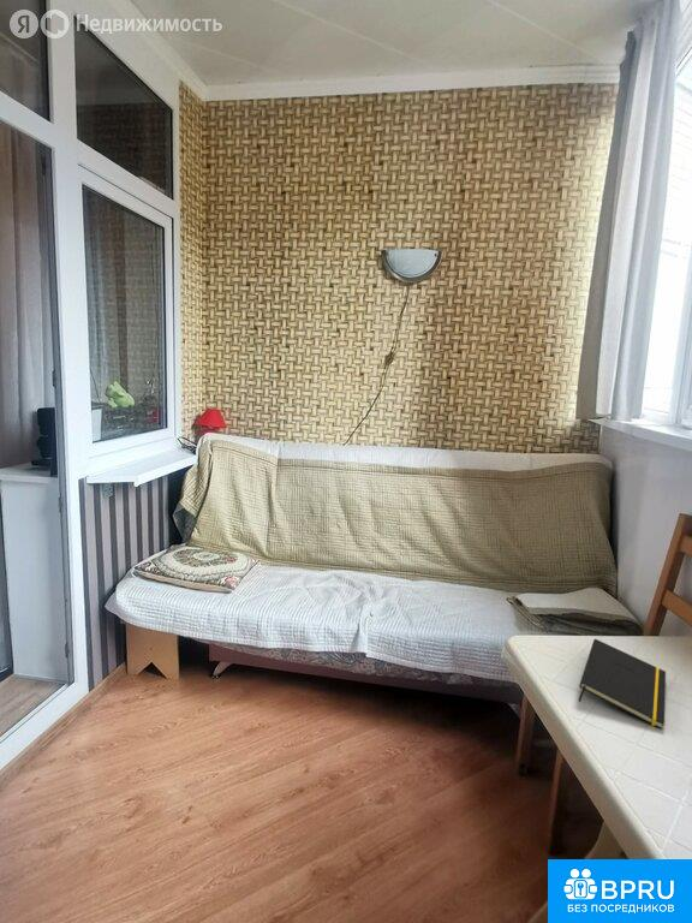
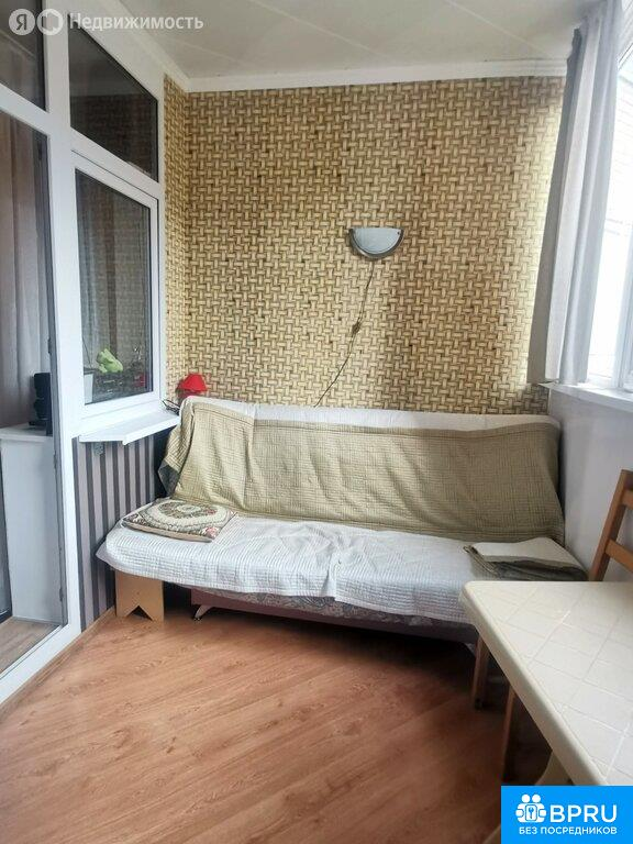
- notepad [578,638,667,731]
